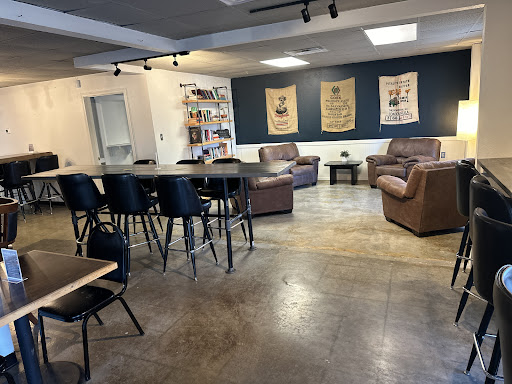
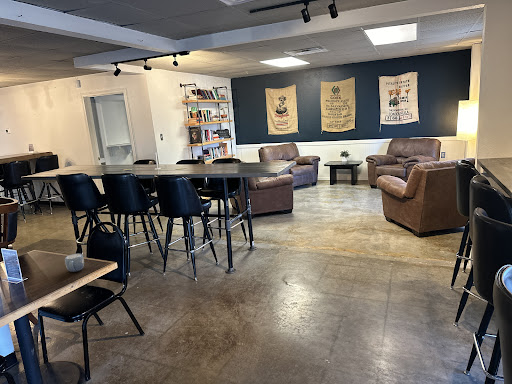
+ mug [64,253,85,273]
